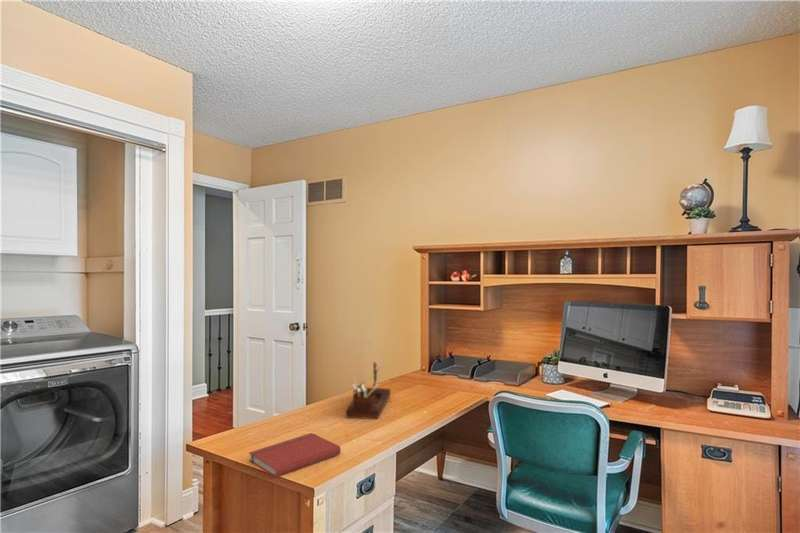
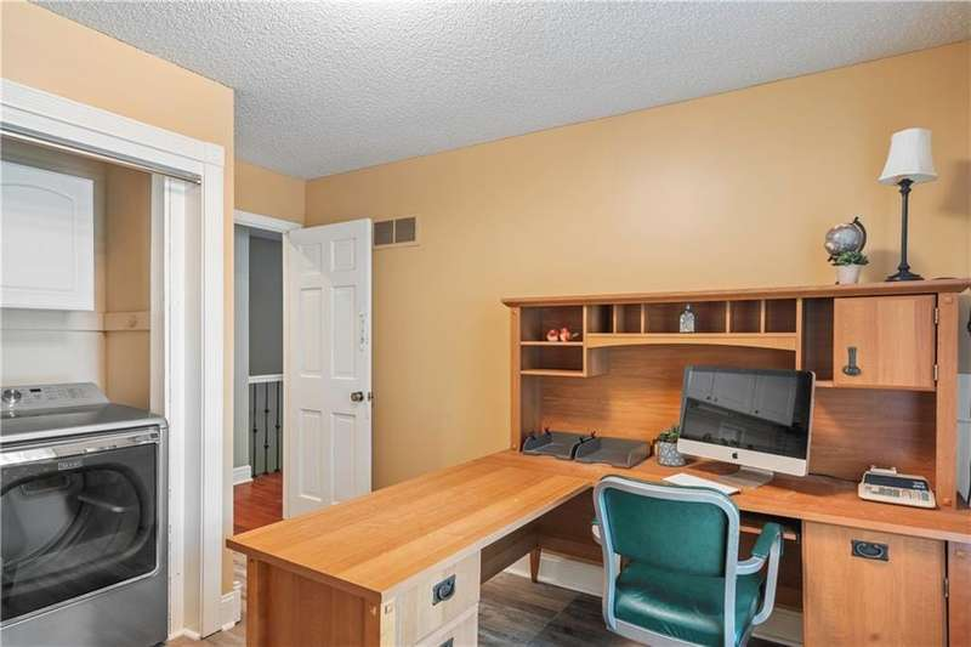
- book [248,432,341,479]
- desk organizer [345,361,391,420]
